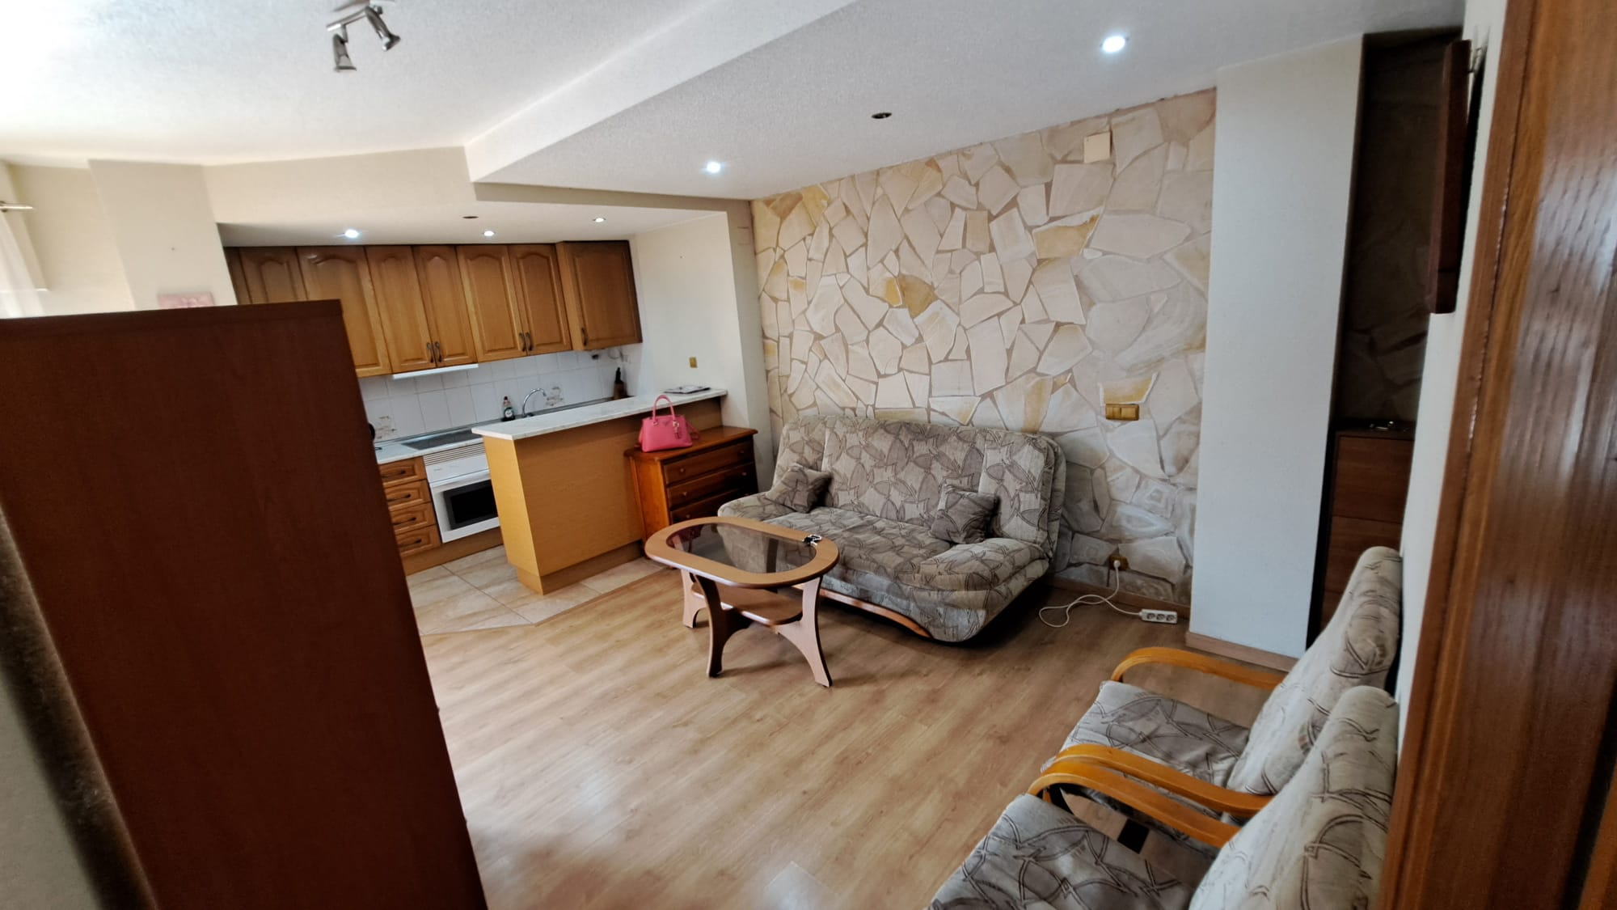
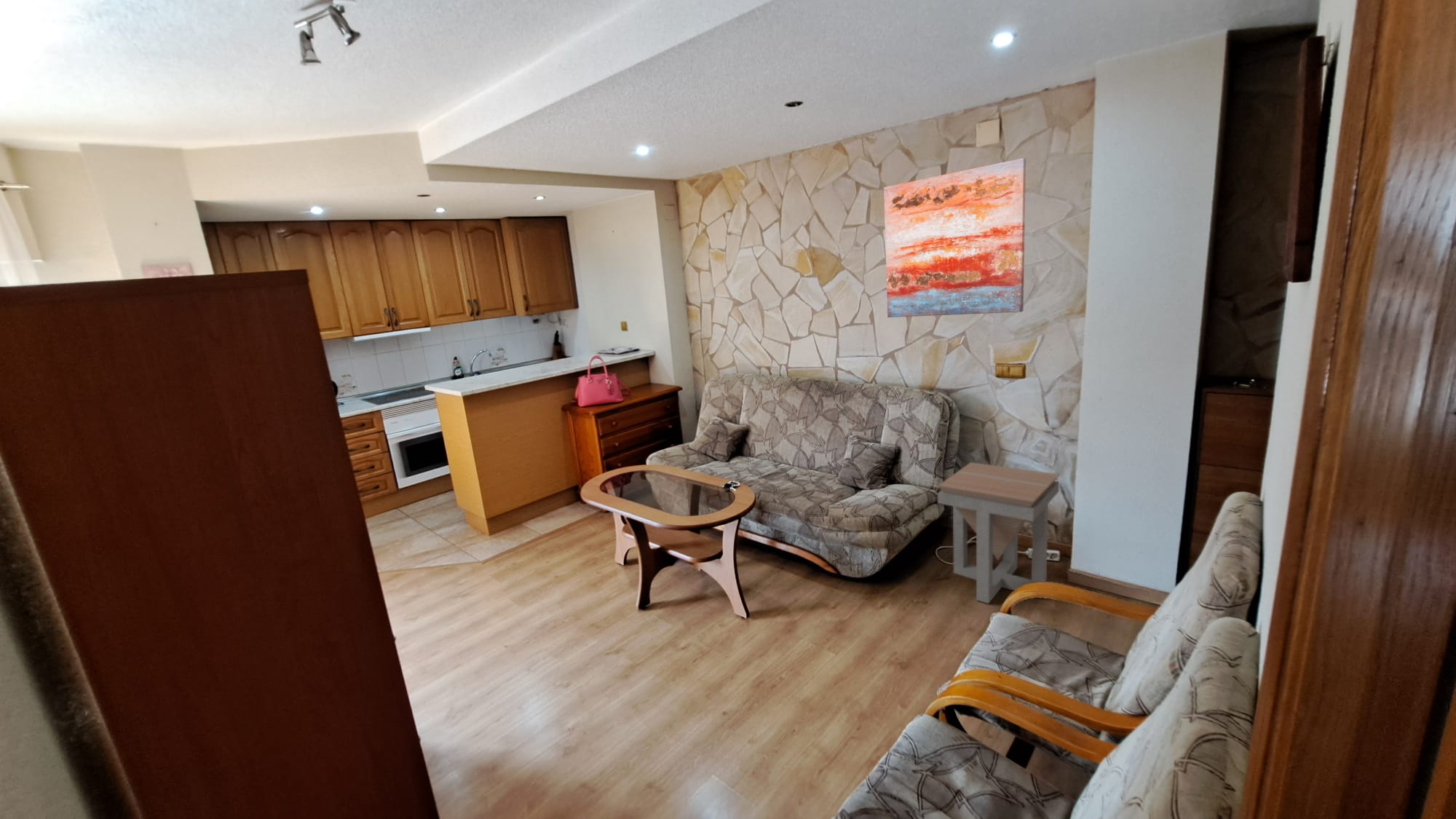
+ wall art [883,157,1026,318]
+ side table [937,462,1060,604]
